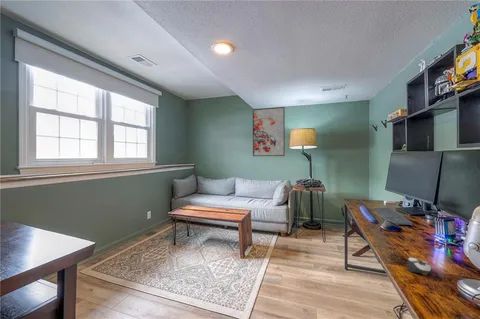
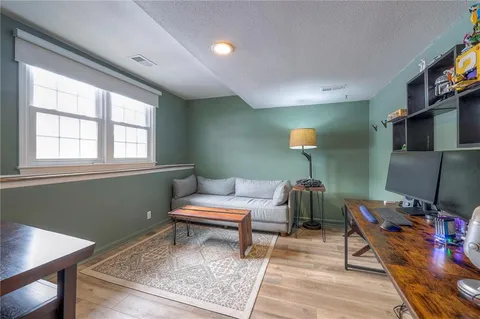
- computer mouse [404,255,432,277]
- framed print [252,106,286,157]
